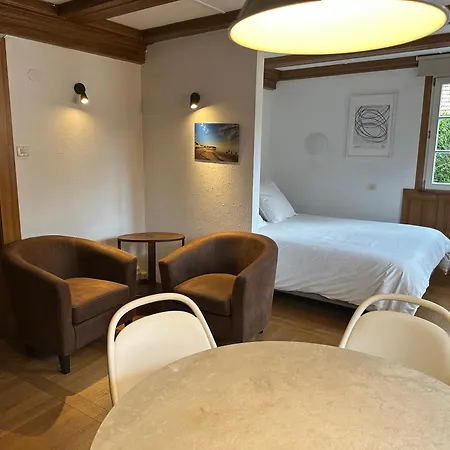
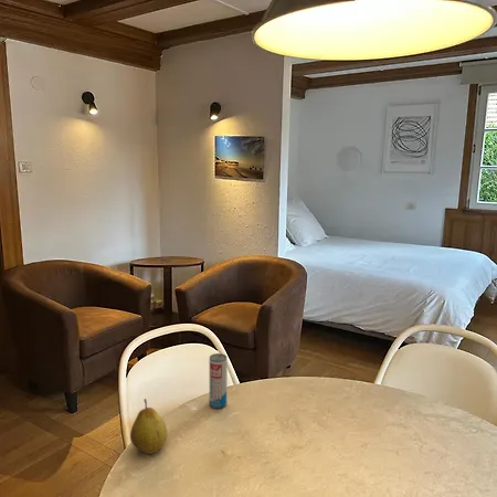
+ beverage can [208,352,229,410]
+ fruit [129,398,169,455]
